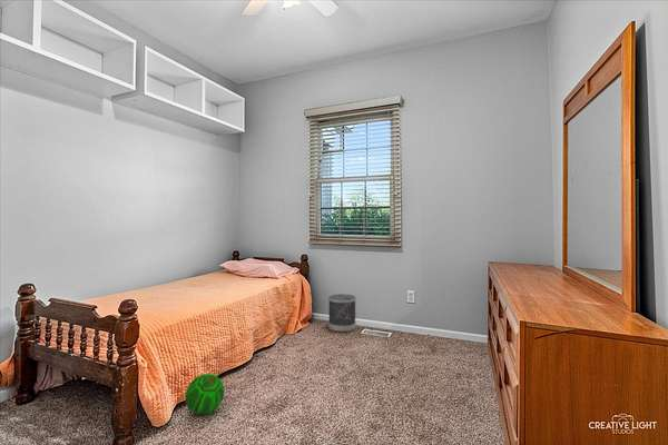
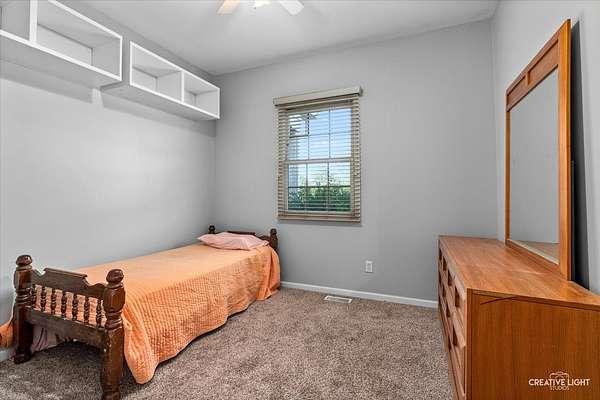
- wastebasket [327,293,357,333]
- ball [185,373,225,415]
